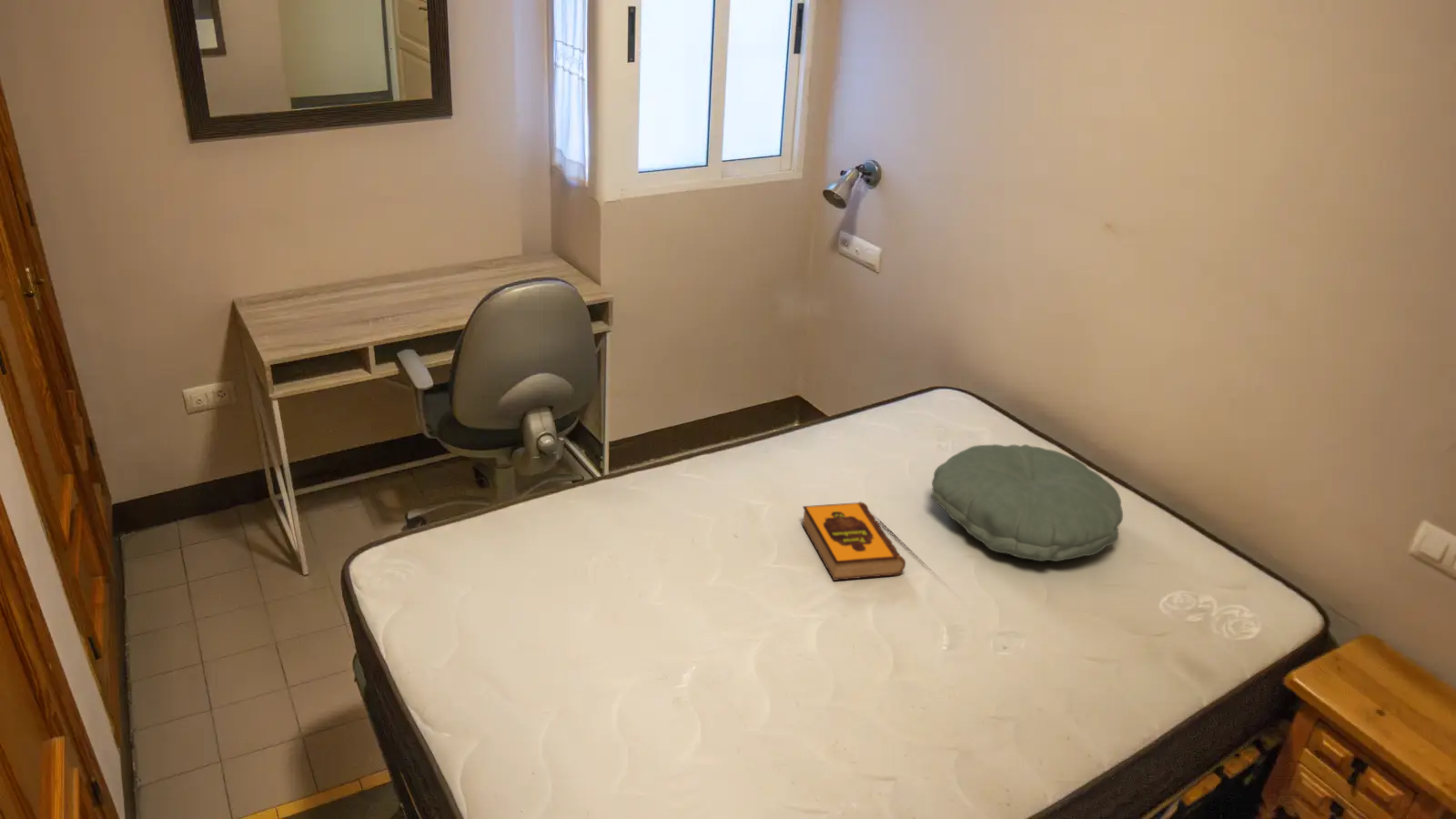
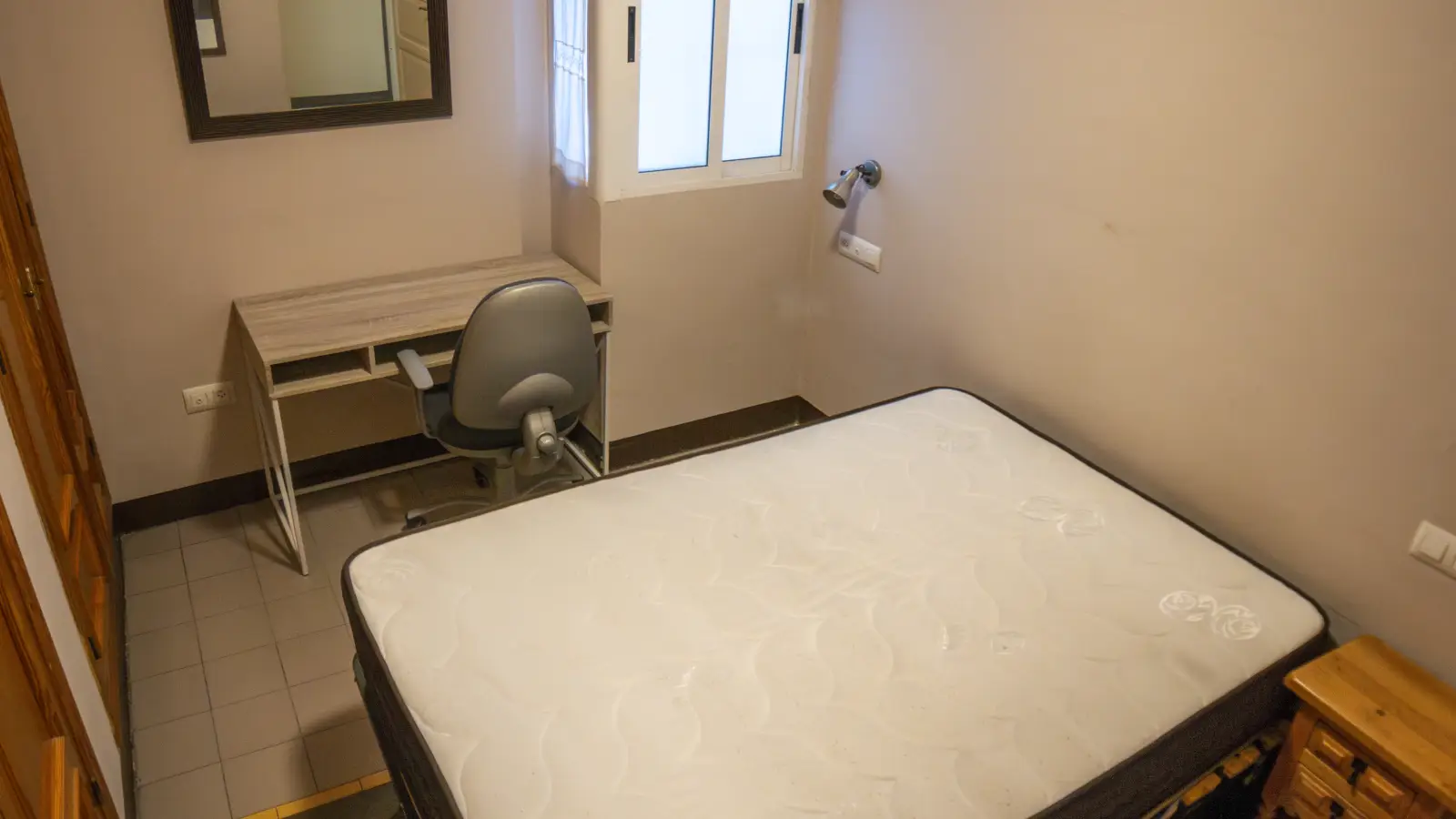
- pillow [930,443,1124,562]
- hardback book [801,501,906,581]
